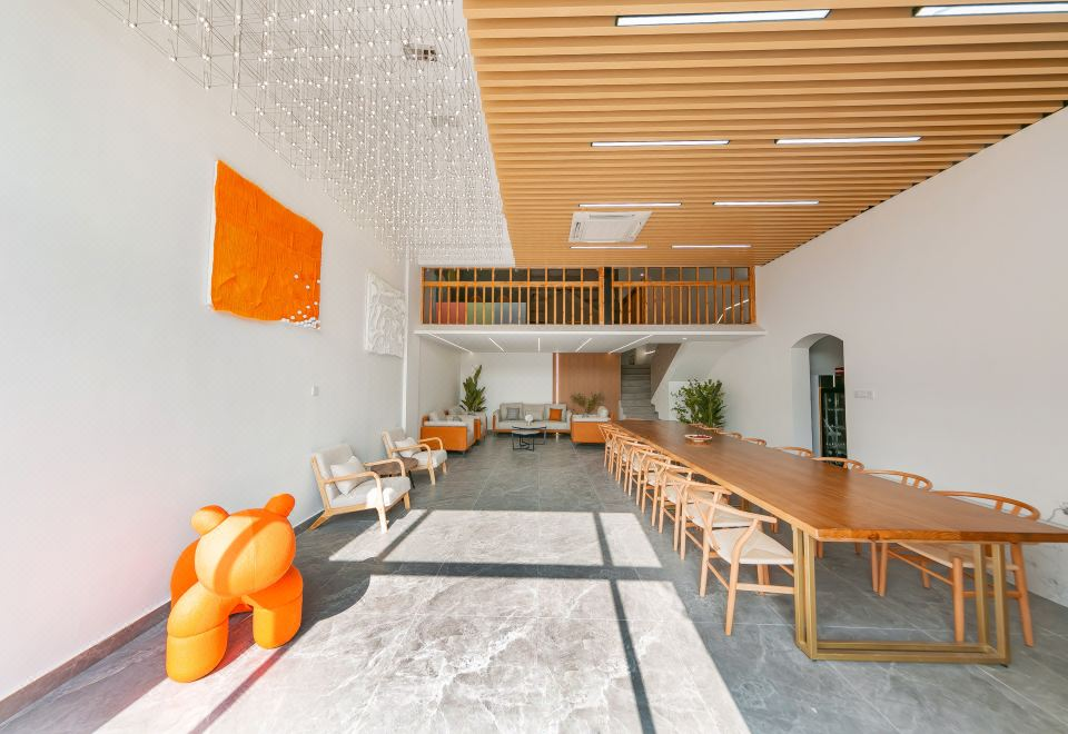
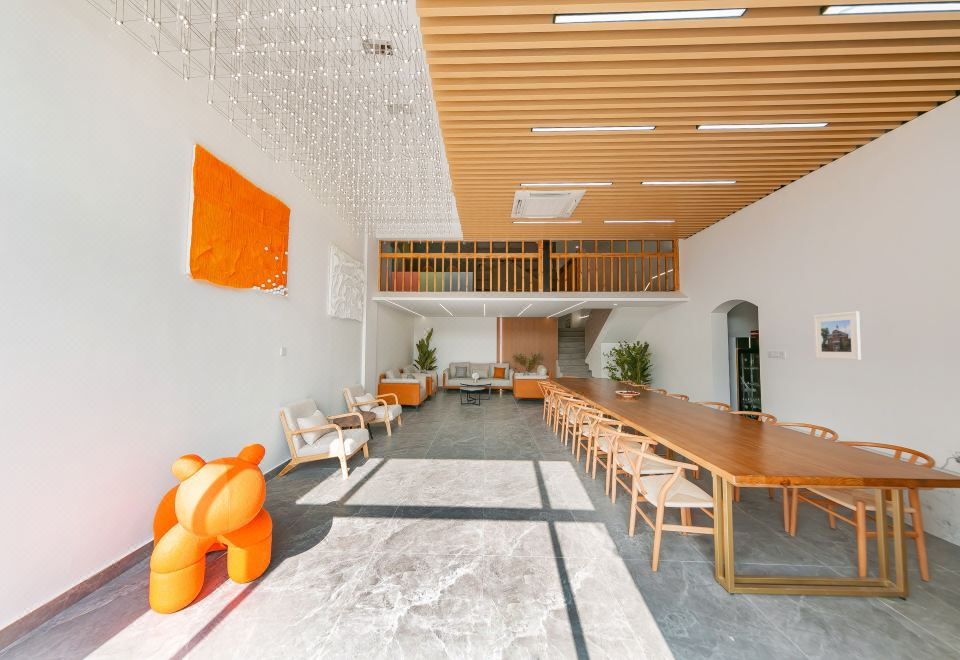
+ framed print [813,311,862,361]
